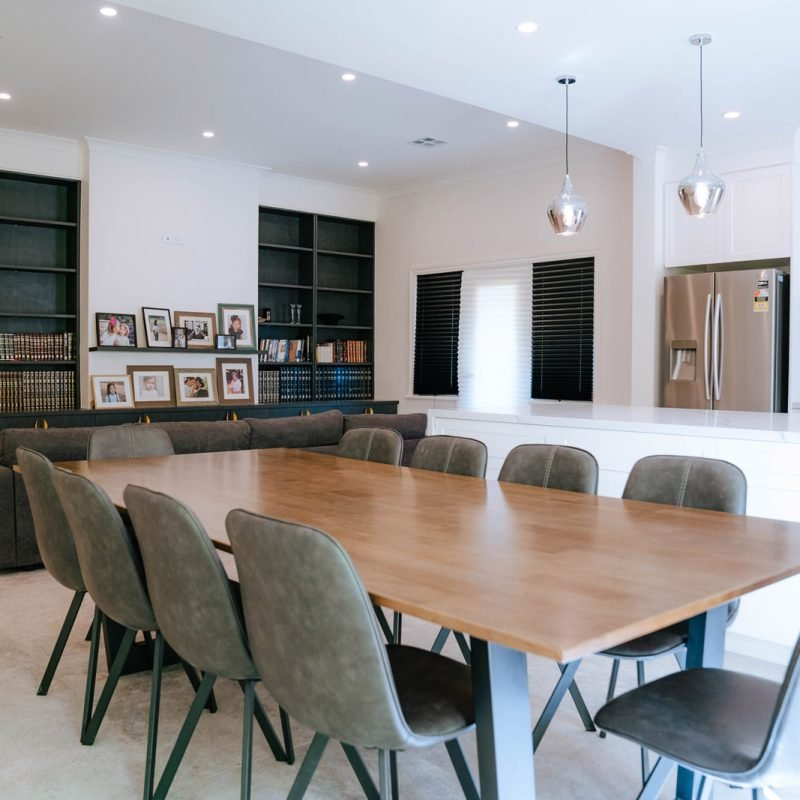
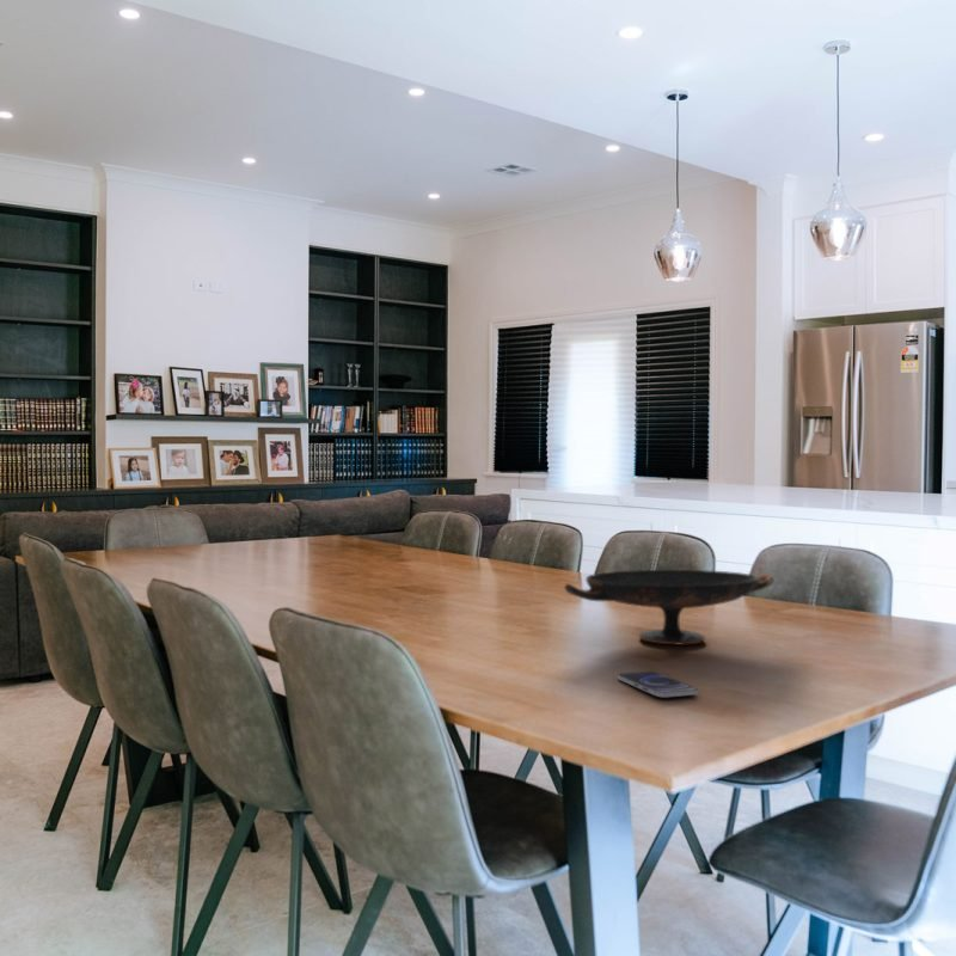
+ decorative bowl [563,569,774,645]
+ smartphone [618,670,698,699]
